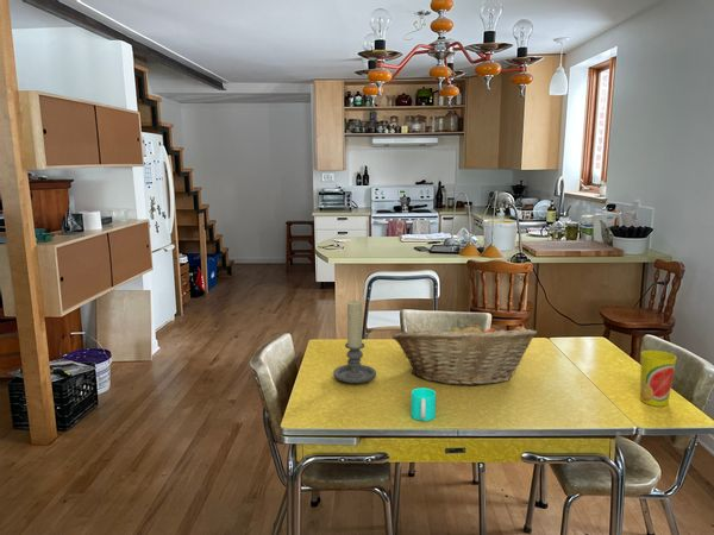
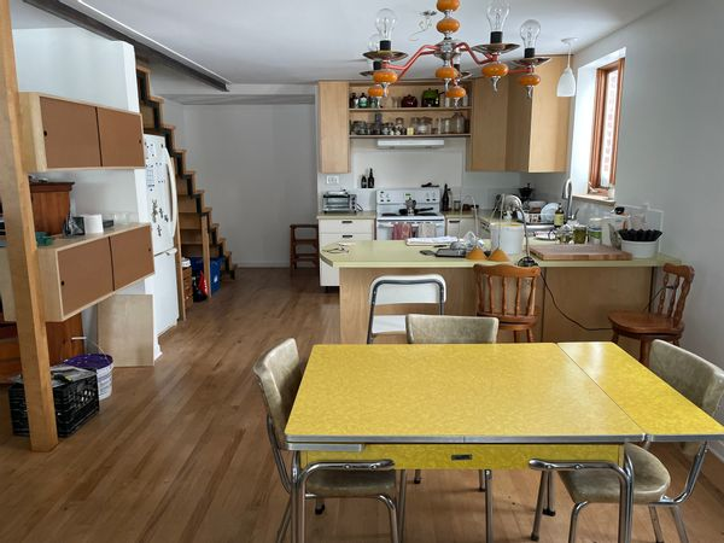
- fruit basket [392,319,538,386]
- cup [409,386,437,422]
- cup [639,350,677,408]
- candle holder [332,300,377,385]
